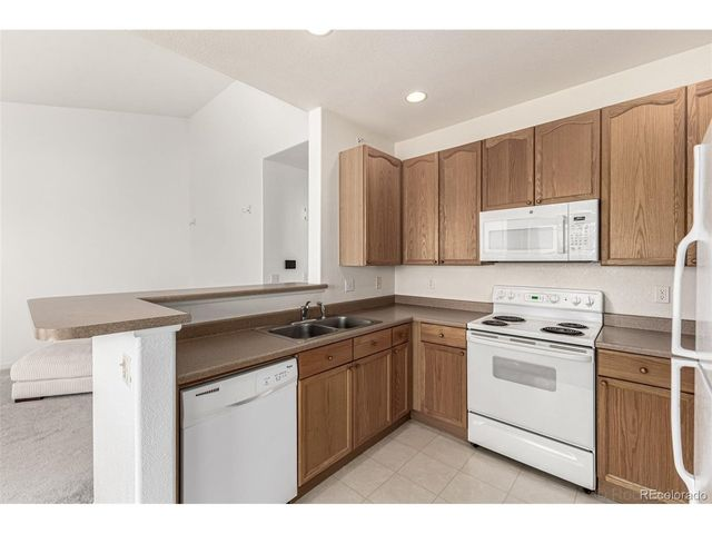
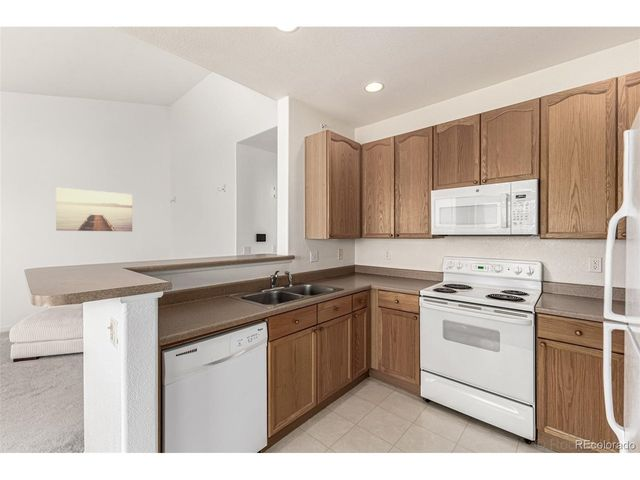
+ wall art [55,187,133,232]
